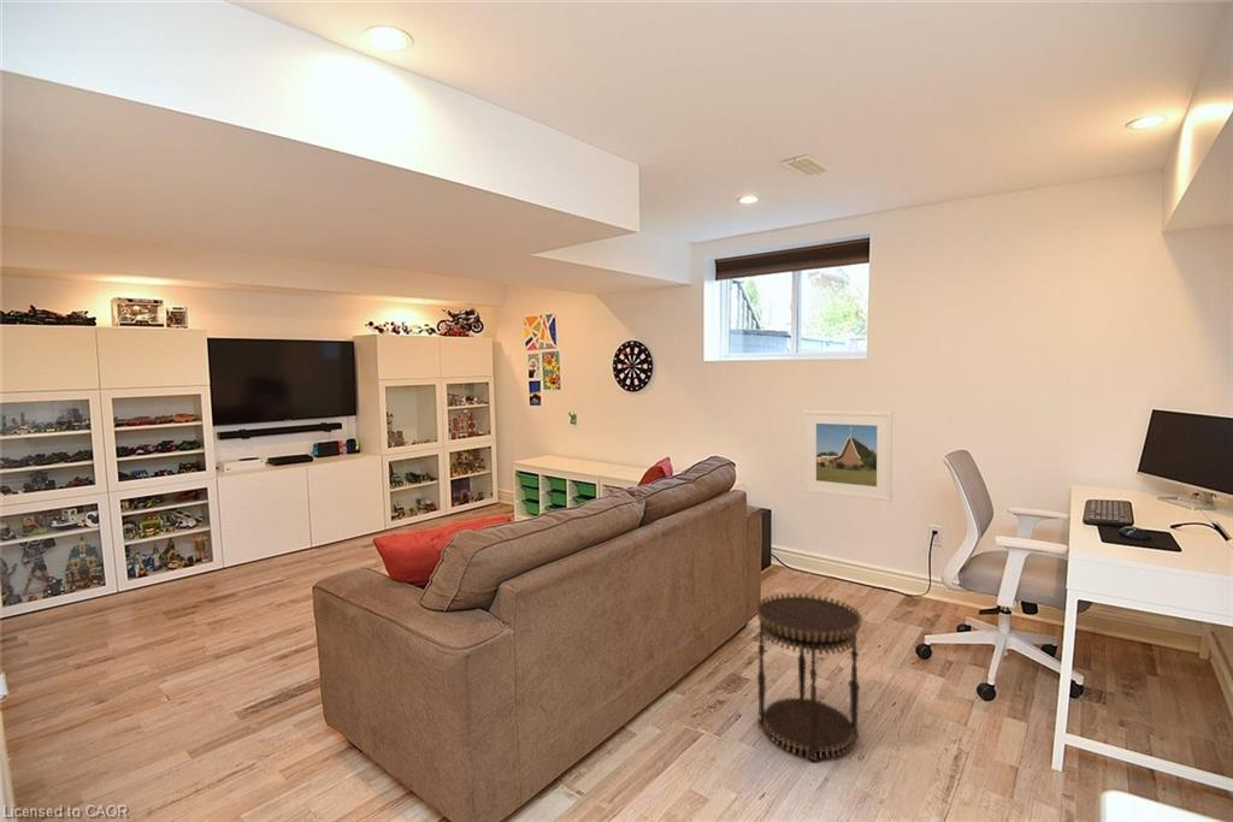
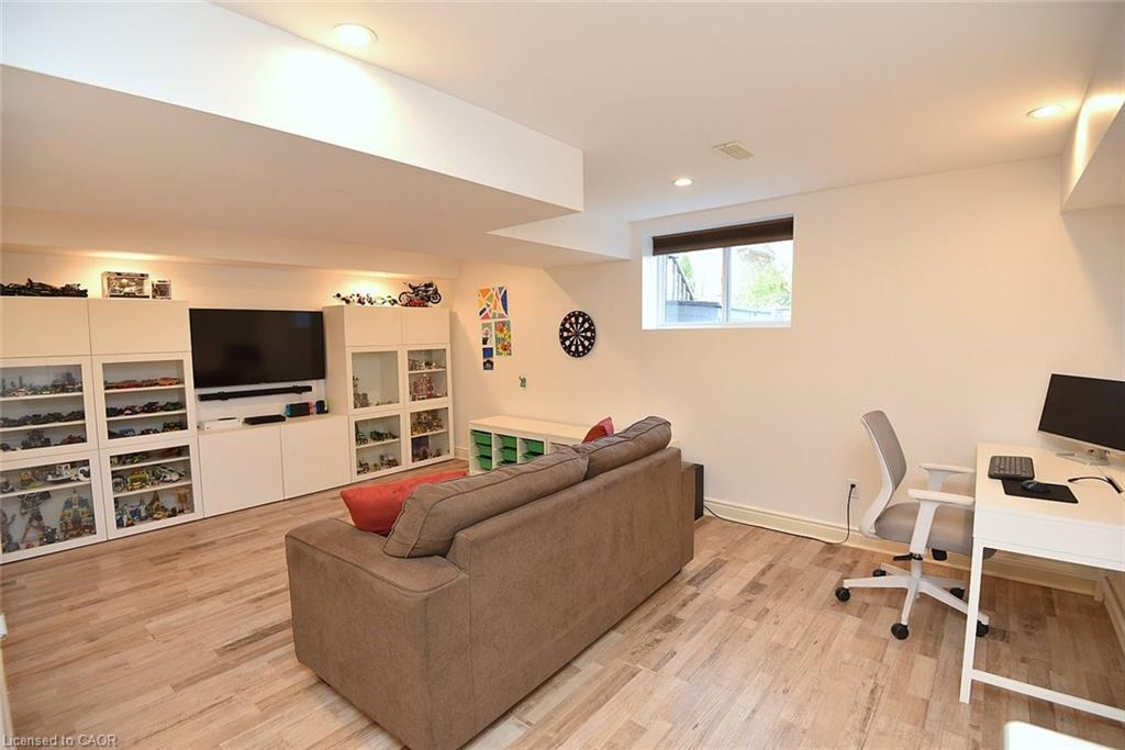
- side table [754,592,863,763]
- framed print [803,409,893,503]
